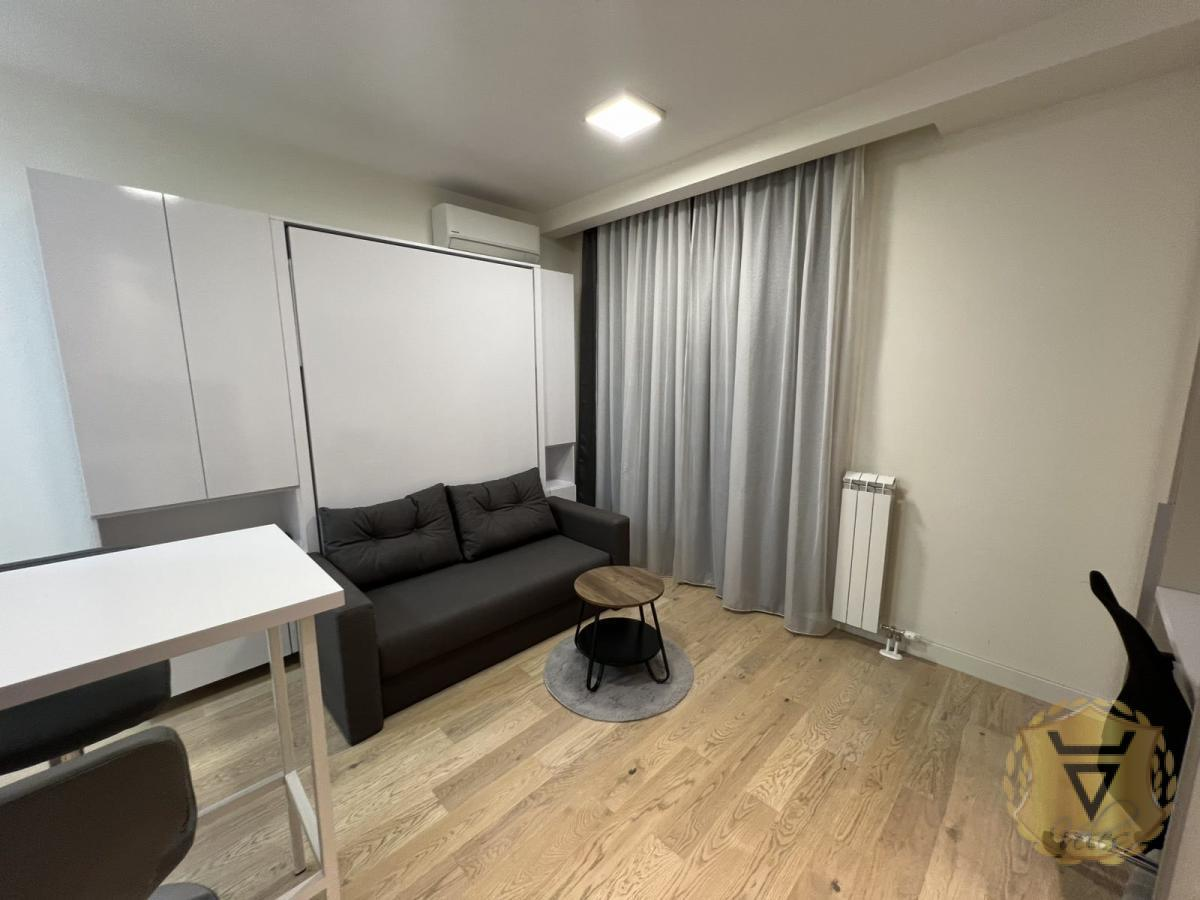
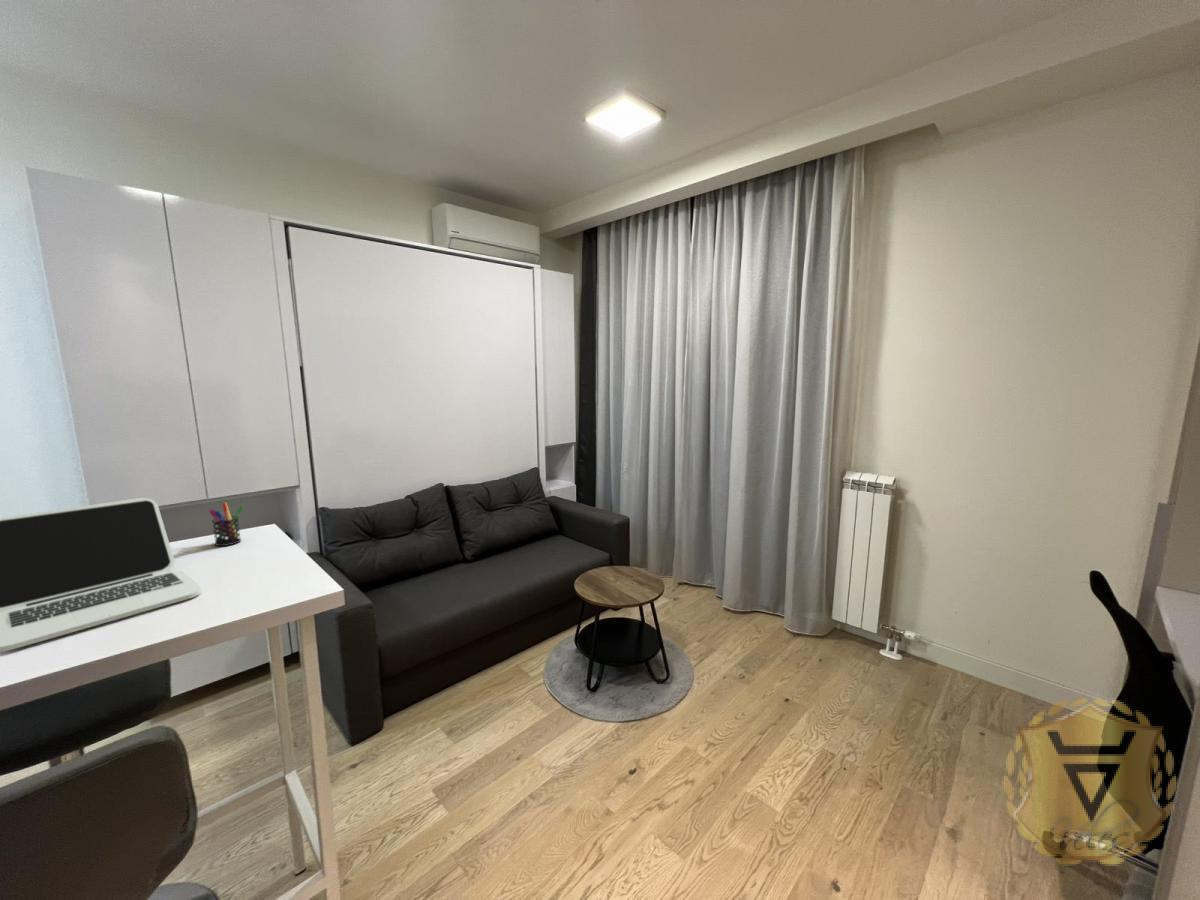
+ pen holder [208,502,245,547]
+ laptop [0,497,202,653]
